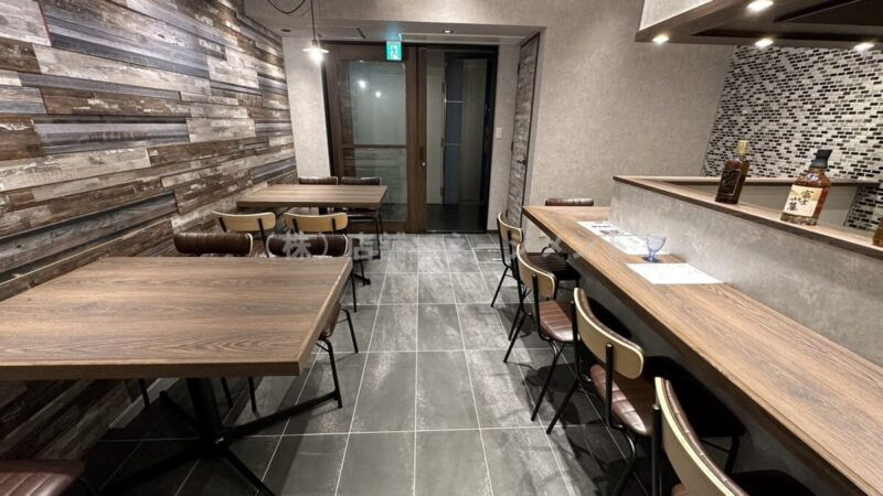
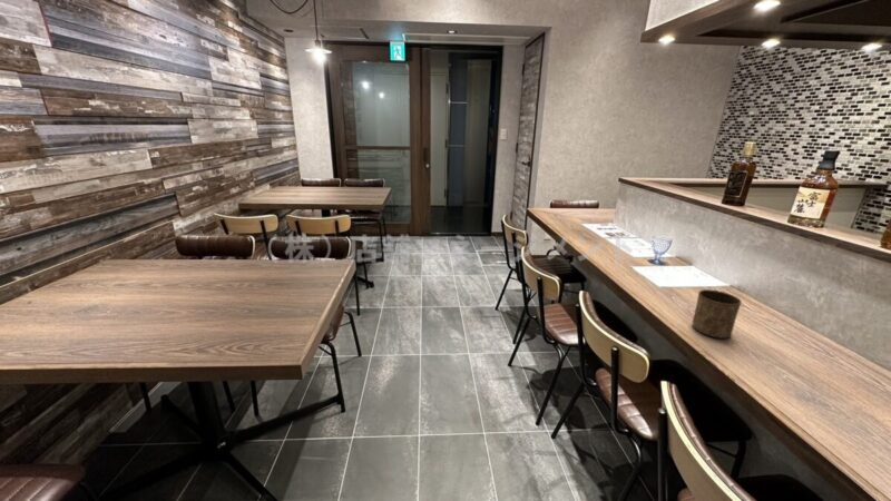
+ cup [692,288,743,340]
